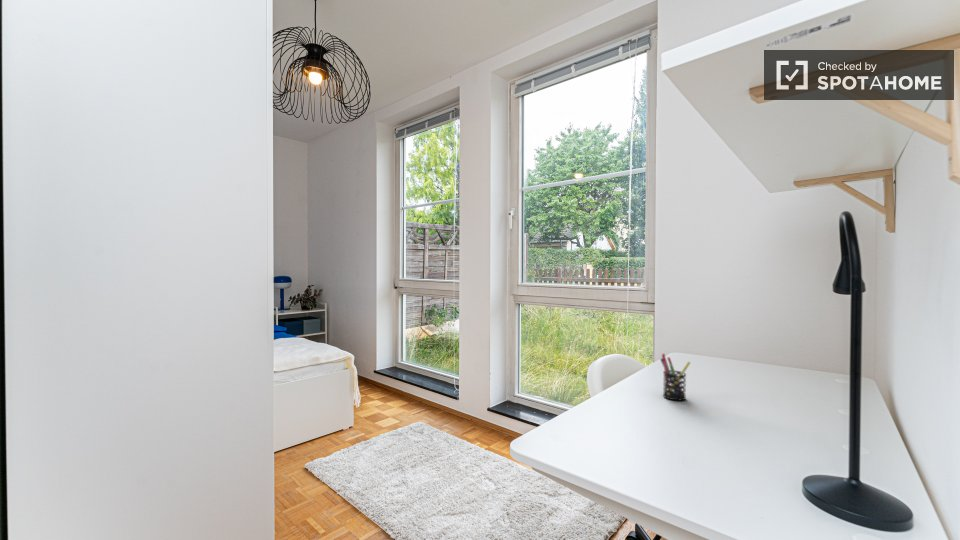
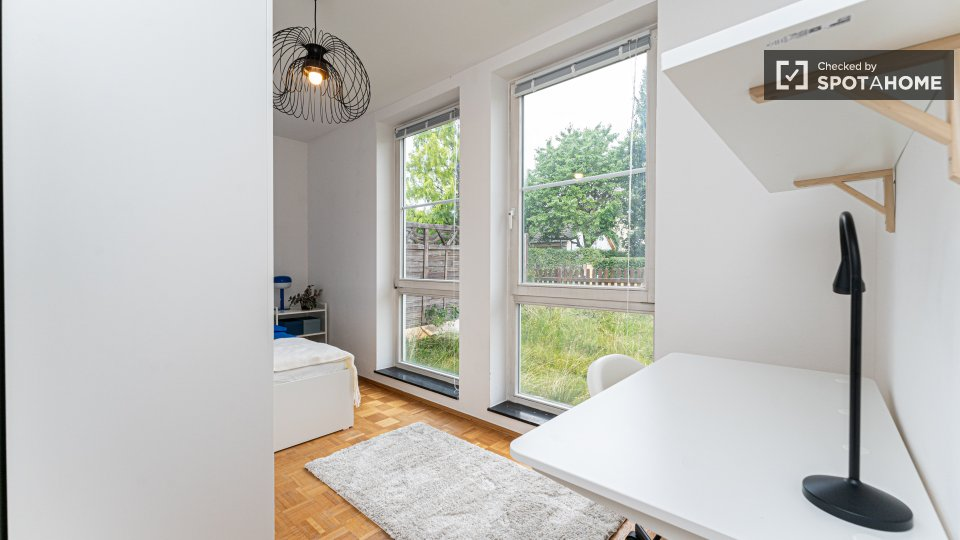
- pen holder [659,353,691,402]
